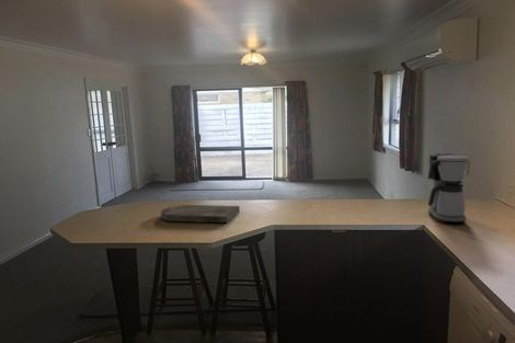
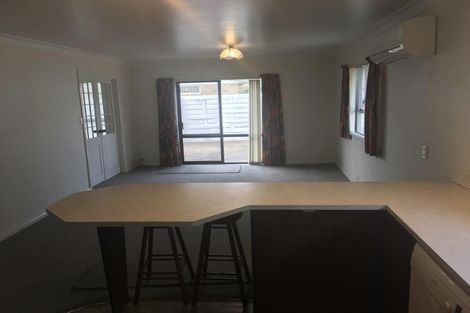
- cutting board [160,204,241,224]
- coffee maker [427,152,469,224]
